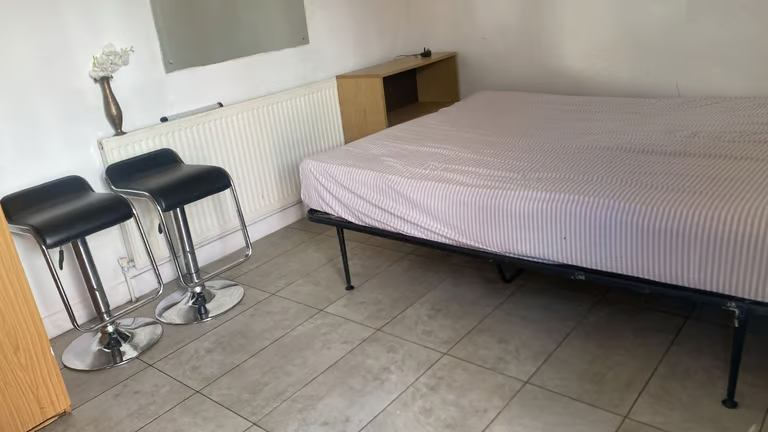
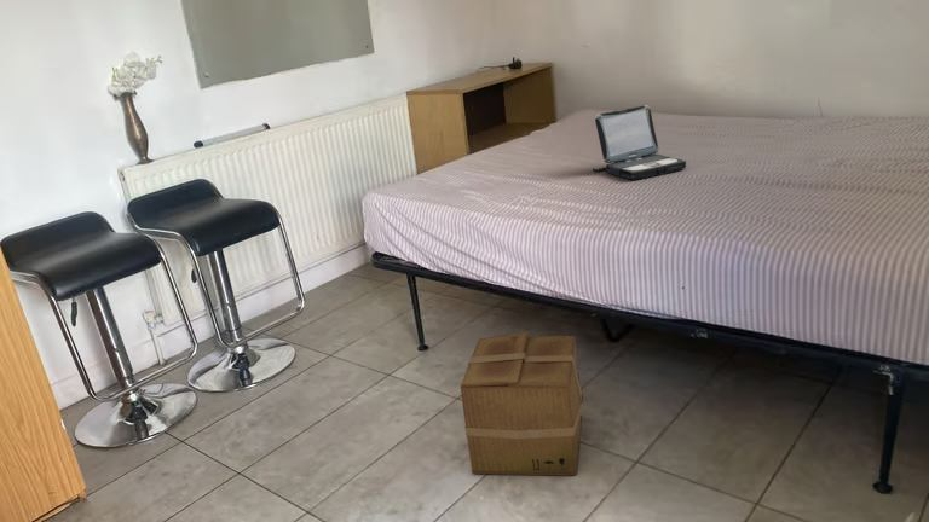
+ cardboard box [460,329,584,476]
+ laptop [592,104,687,181]
